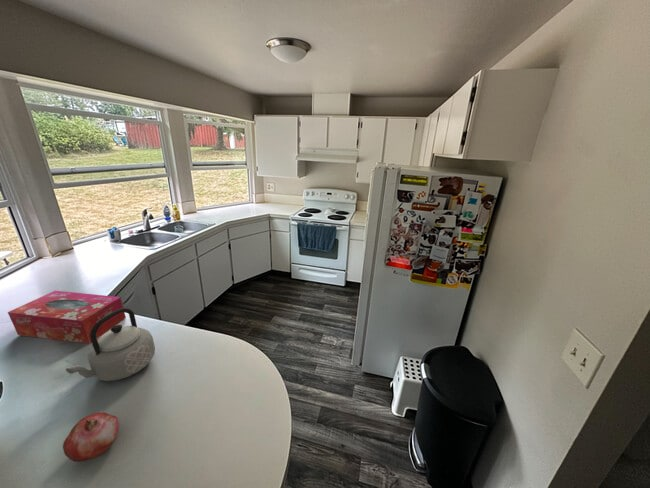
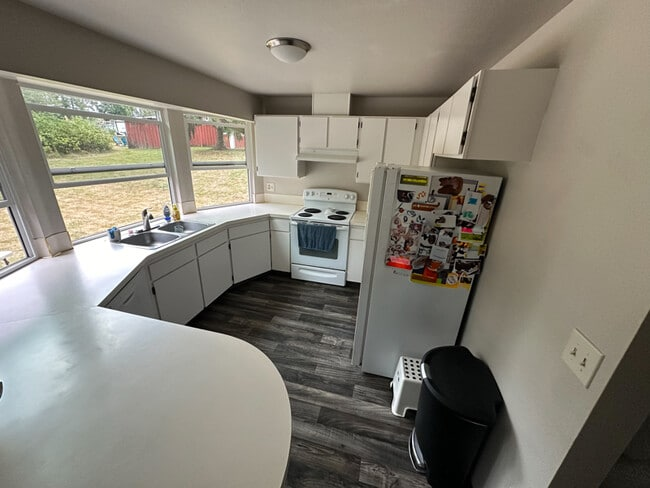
- tissue box [7,290,127,345]
- fruit [62,411,120,463]
- teapot [65,307,156,382]
